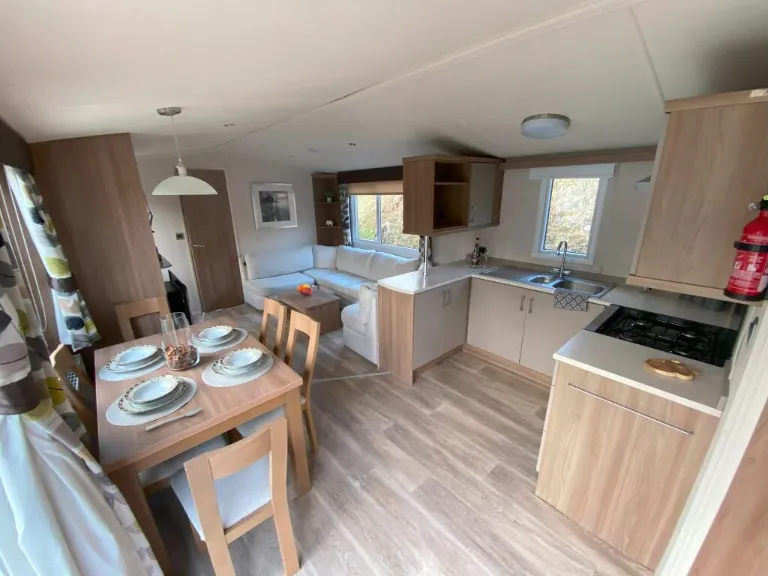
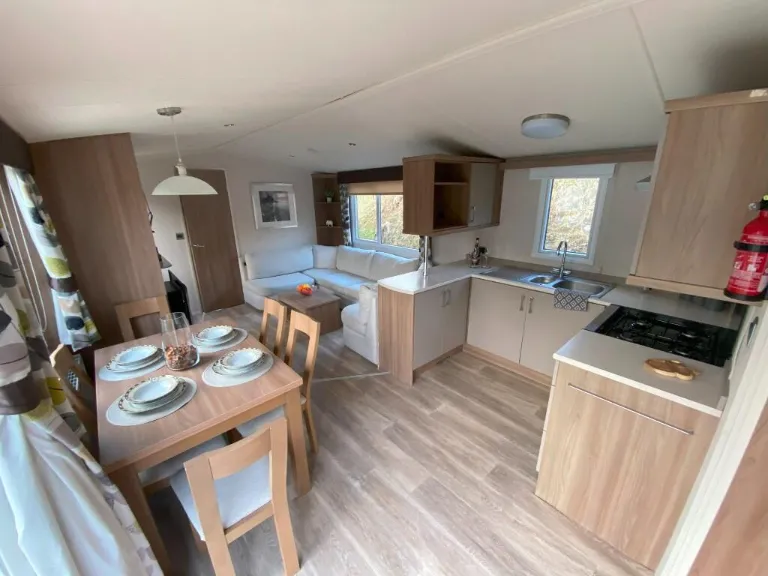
- spoon [145,406,203,432]
